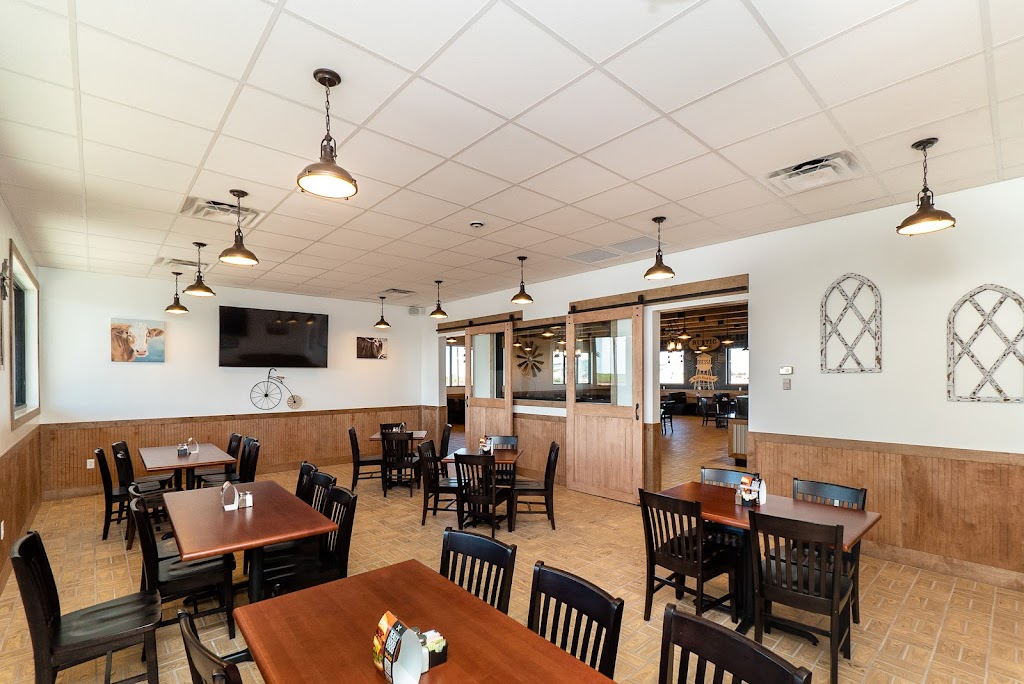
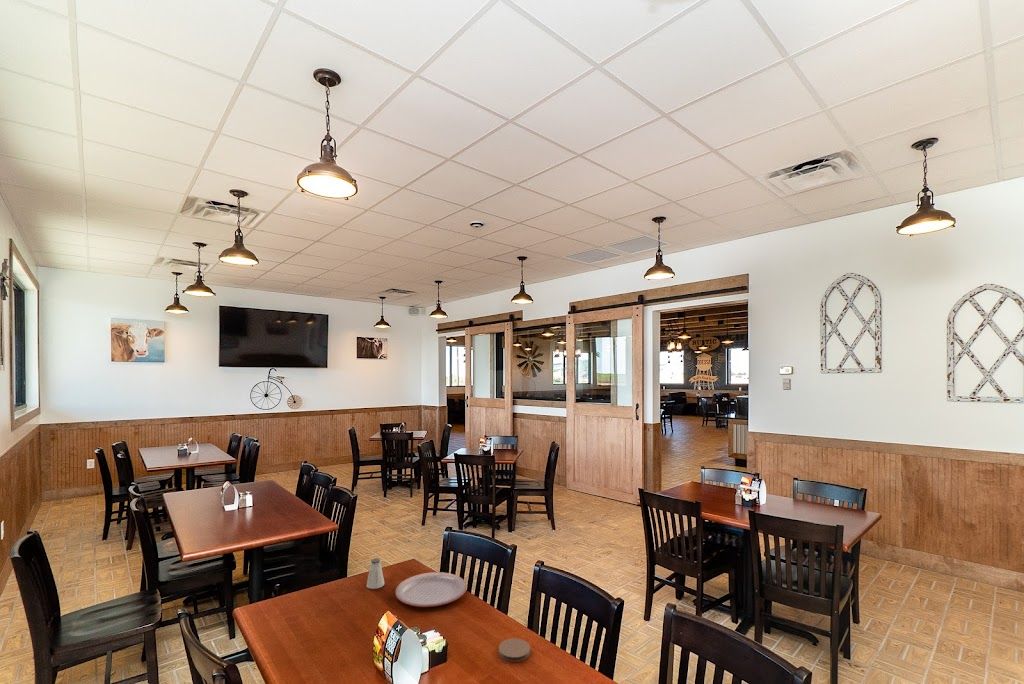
+ plate [394,571,468,608]
+ saltshaker [366,558,385,590]
+ coaster [498,637,531,663]
